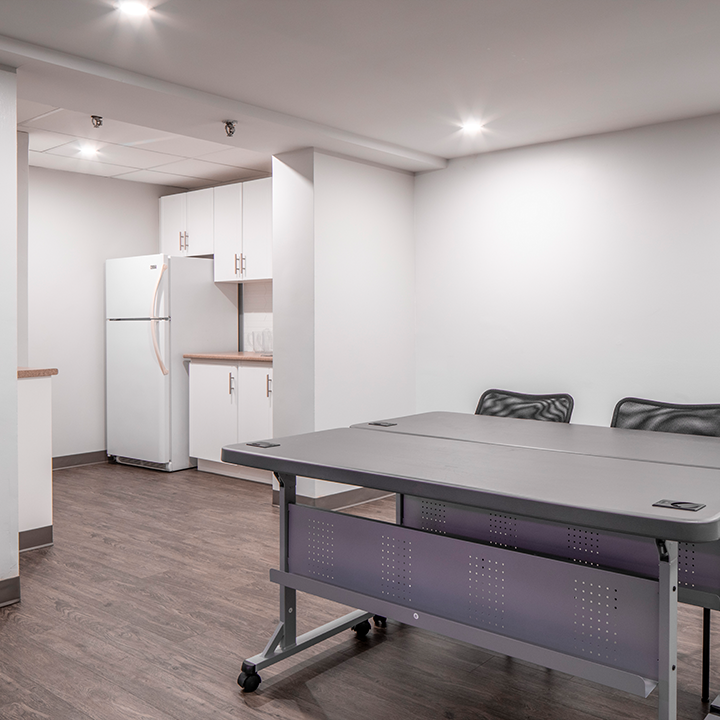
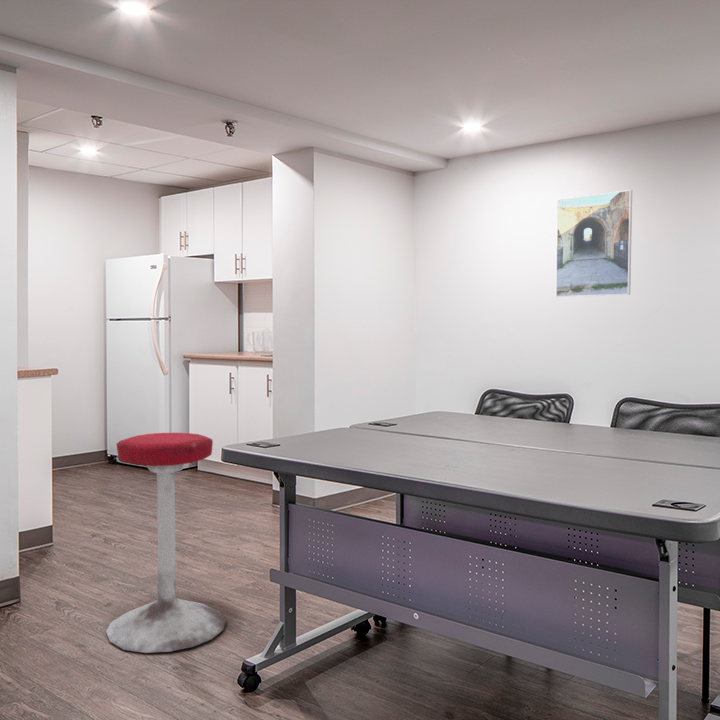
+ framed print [555,189,633,298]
+ stool [105,432,227,654]
